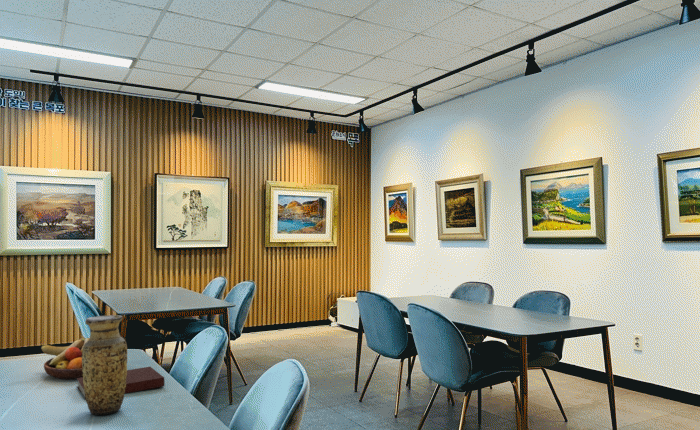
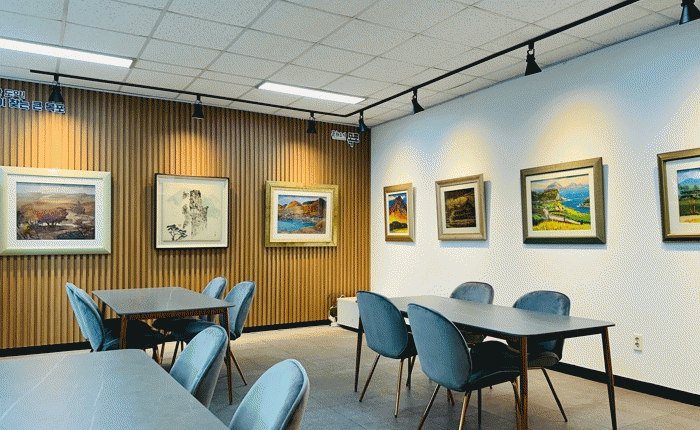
- vase [82,314,128,416]
- notebook [76,366,165,401]
- fruit bowl [40,337,90,381]
